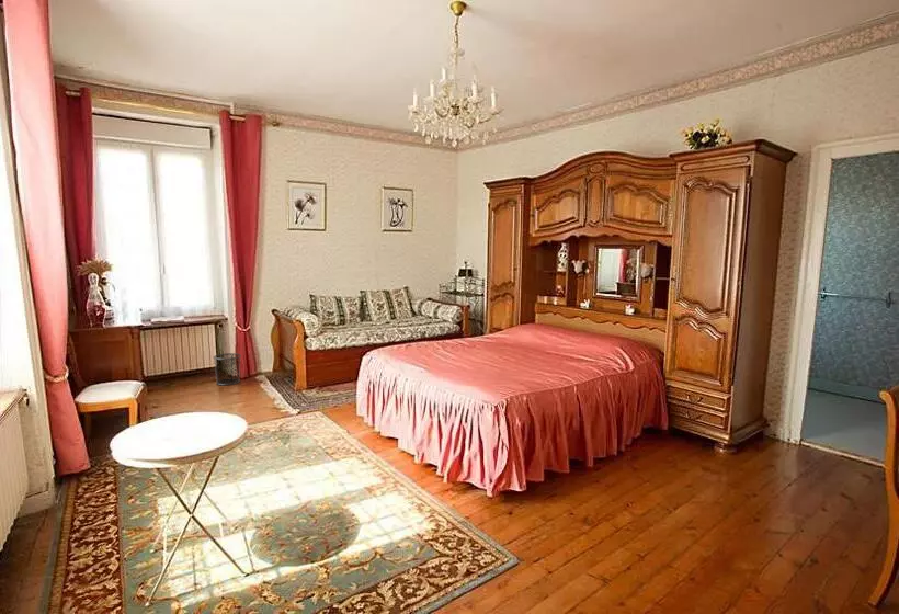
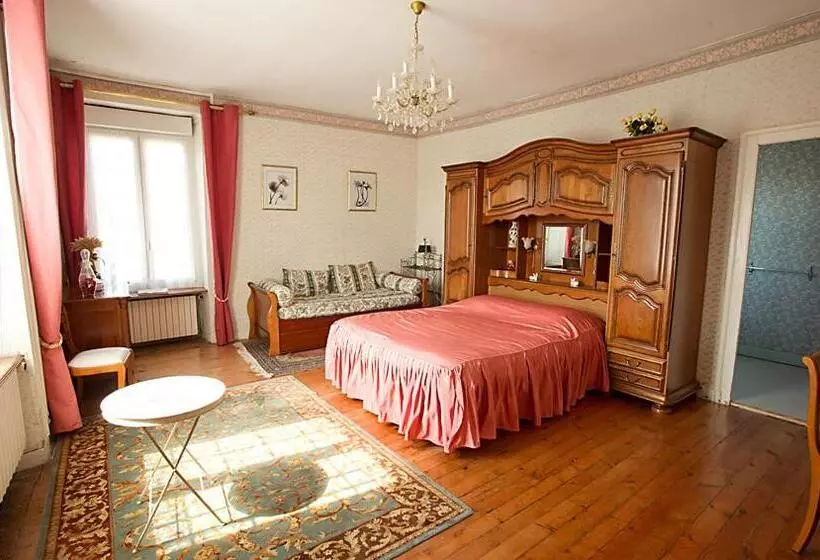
- waste bin [213,352,242,386]
